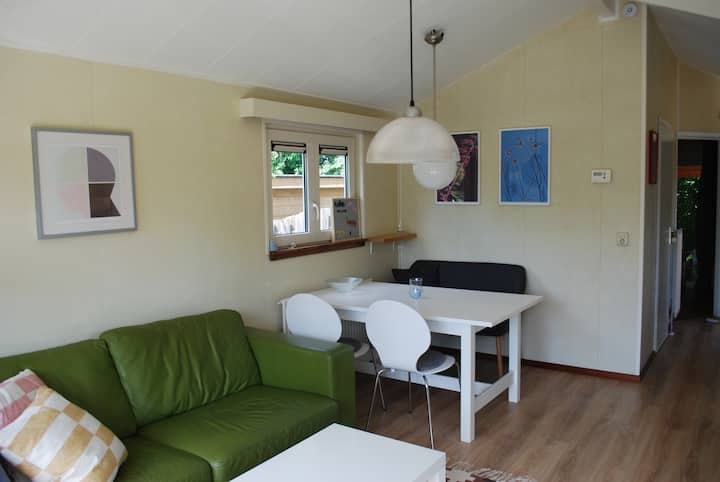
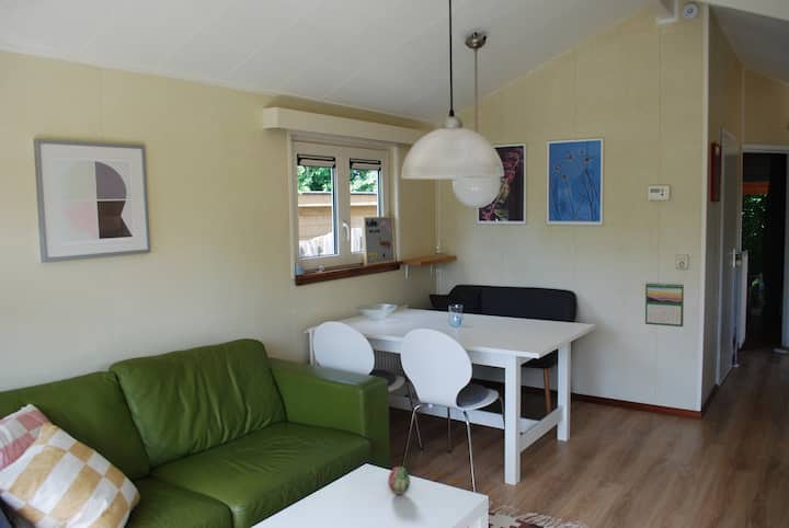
+ decorative egg [387,466,411,495]
+ calendar [644,282,685,328]
